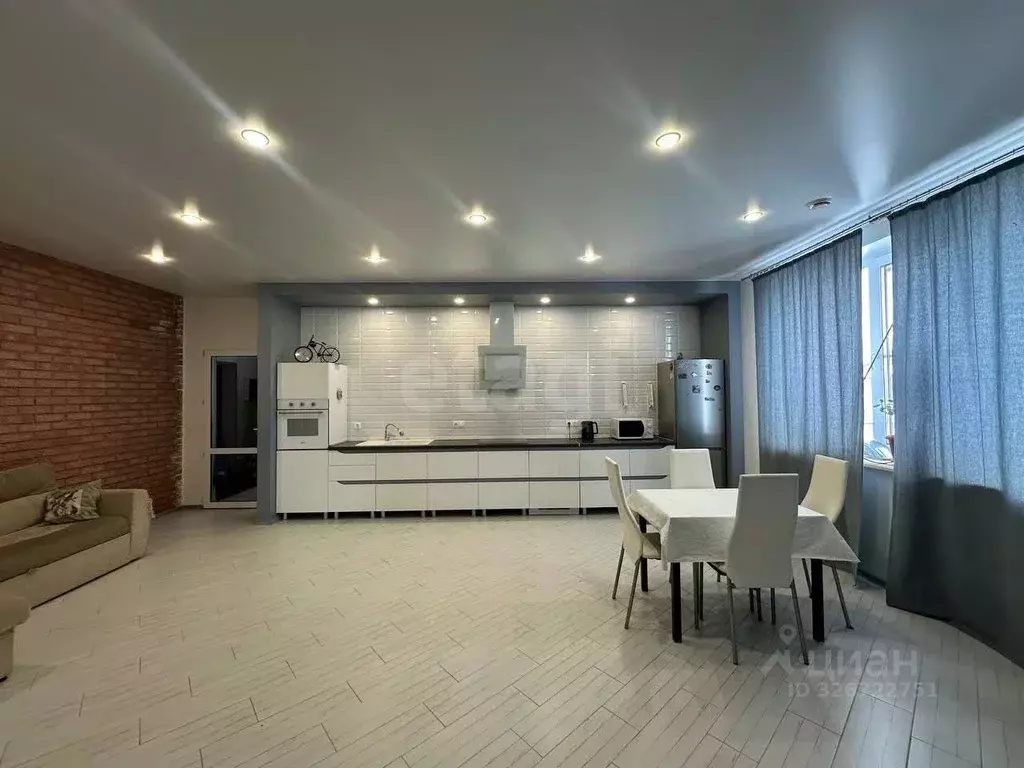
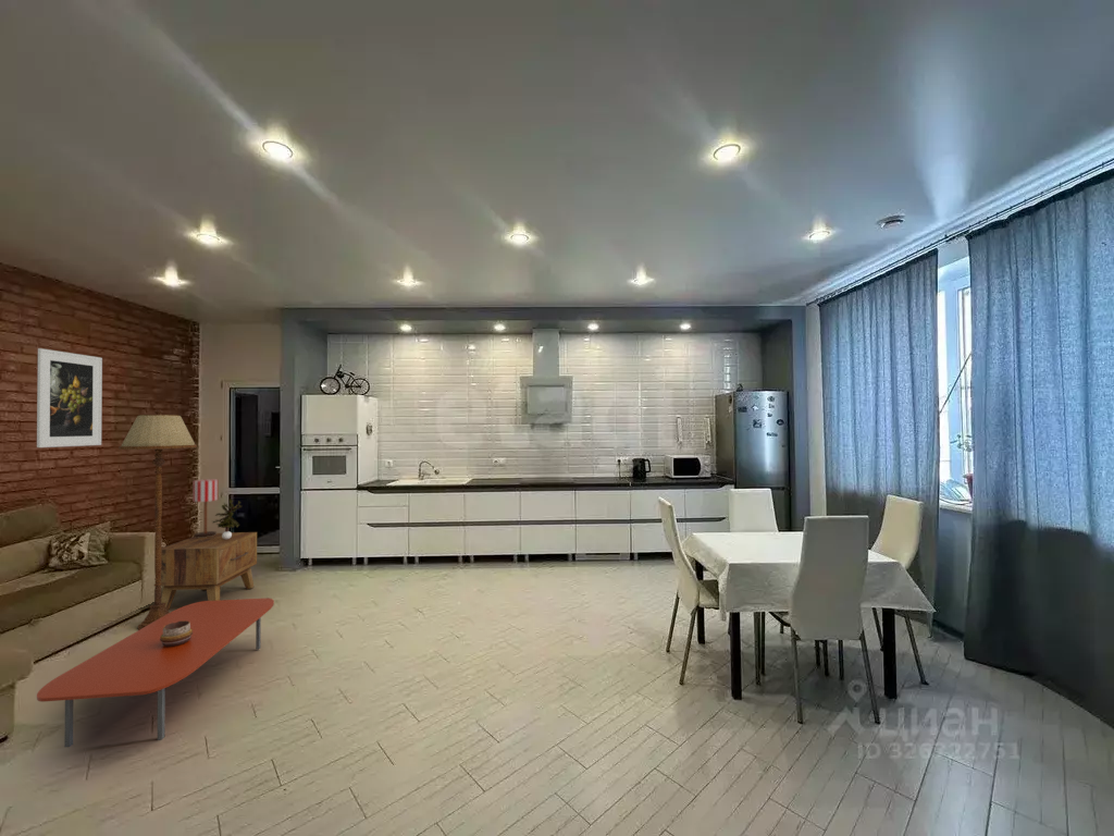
+ potted plant [212,497,243,540]
+ coffee table [36,597,275,748]
+ table lamp [193,478,219,538]
+ floor lamp [117,408,198,630]
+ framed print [36,347,103,448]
+ side table [161,531,258,611]
+ decorative bowl [160,620,193,647]
